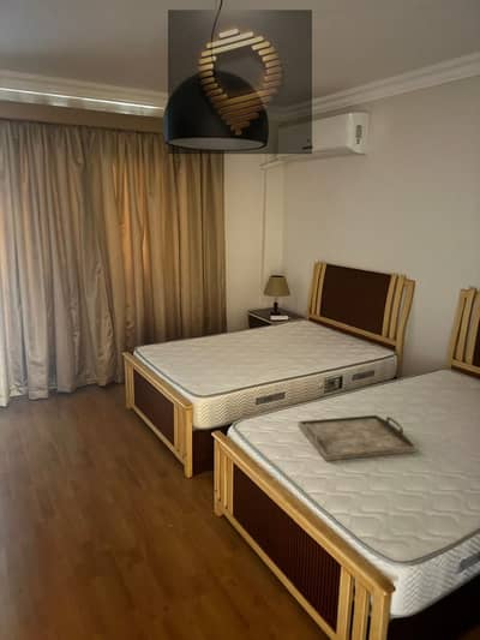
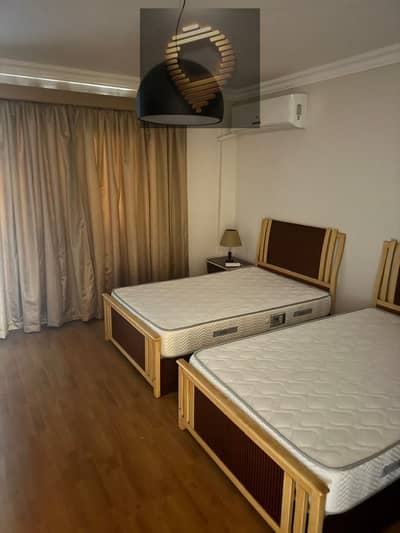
- serving tray [296,414,418,462]
